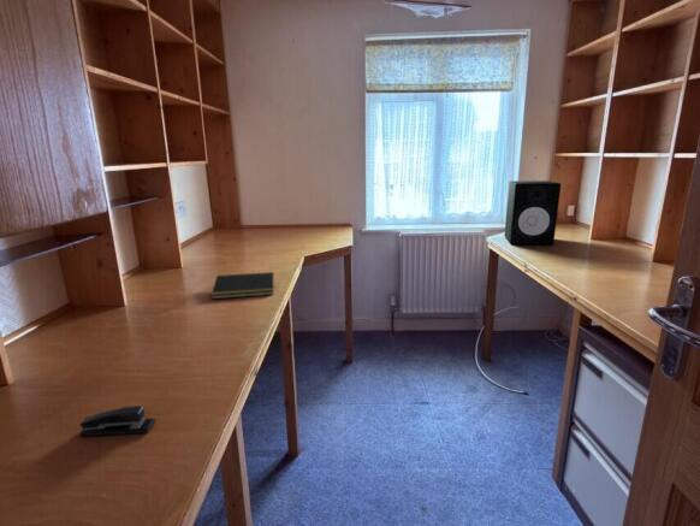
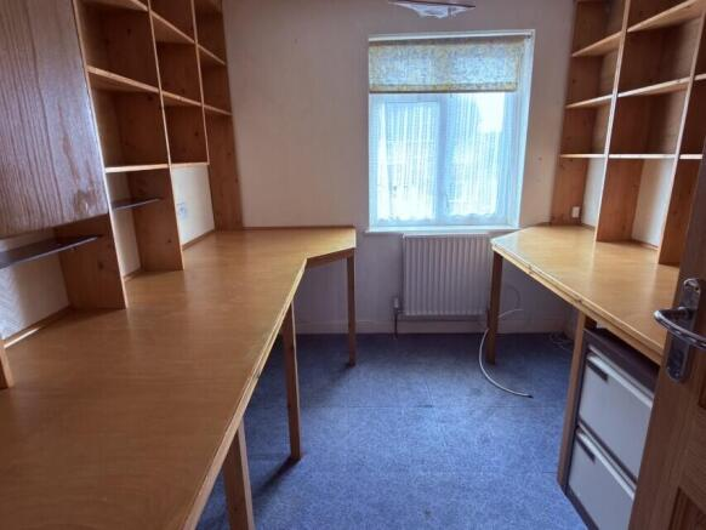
- stapler [78,404,156,437]
- notepad [210,271,274,300]
- speaker [504,179,562,247]
